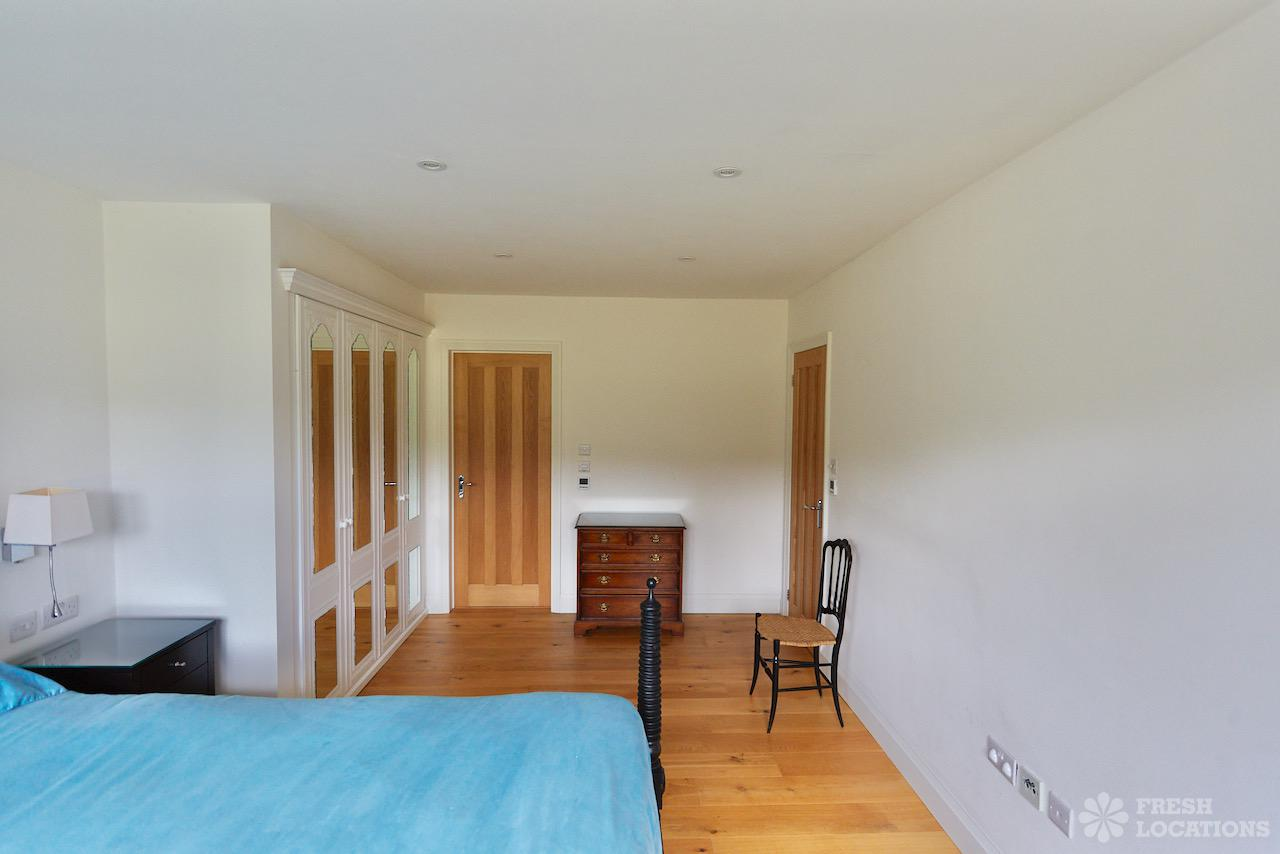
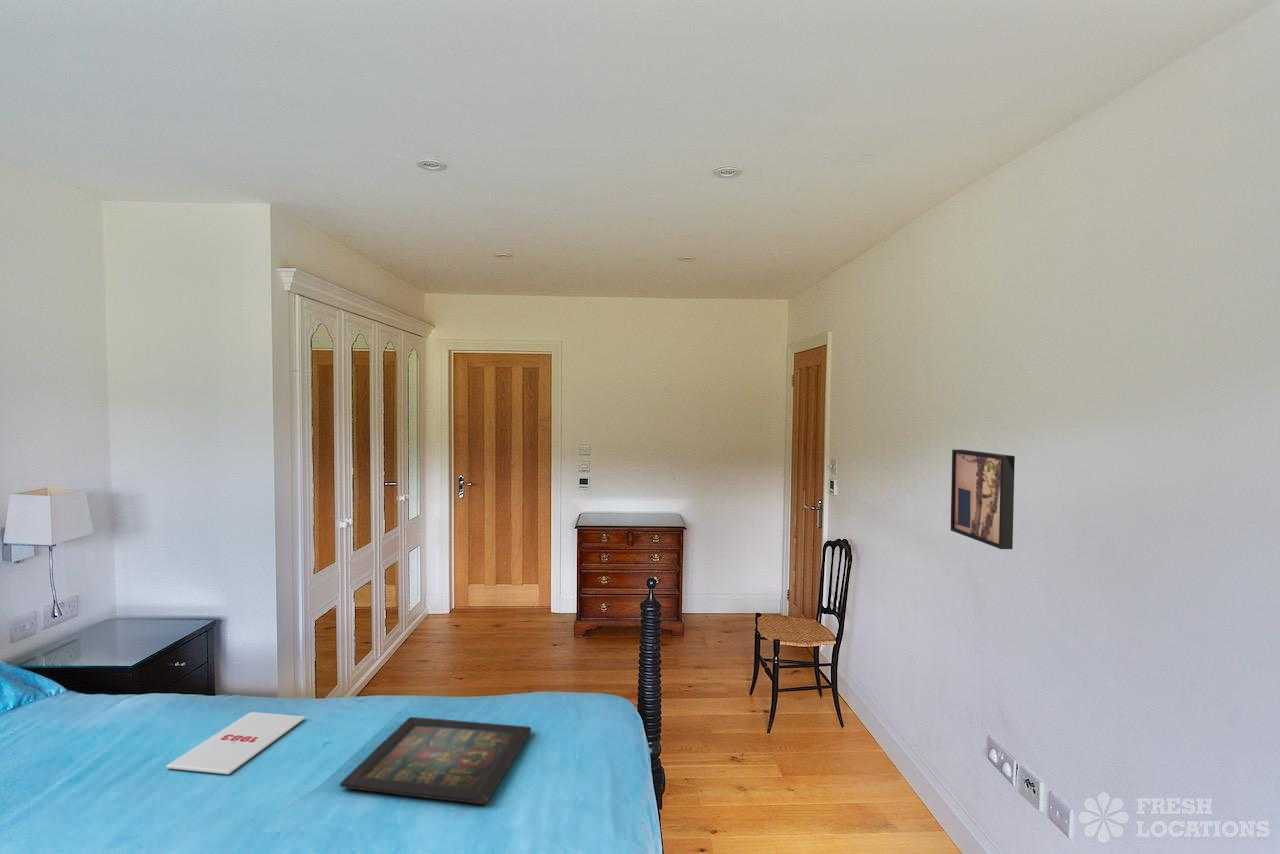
+ magazine [165,711,305,775]
+ icon panel [338,716,532,805]
+ wall art [950,449,1016,550]
